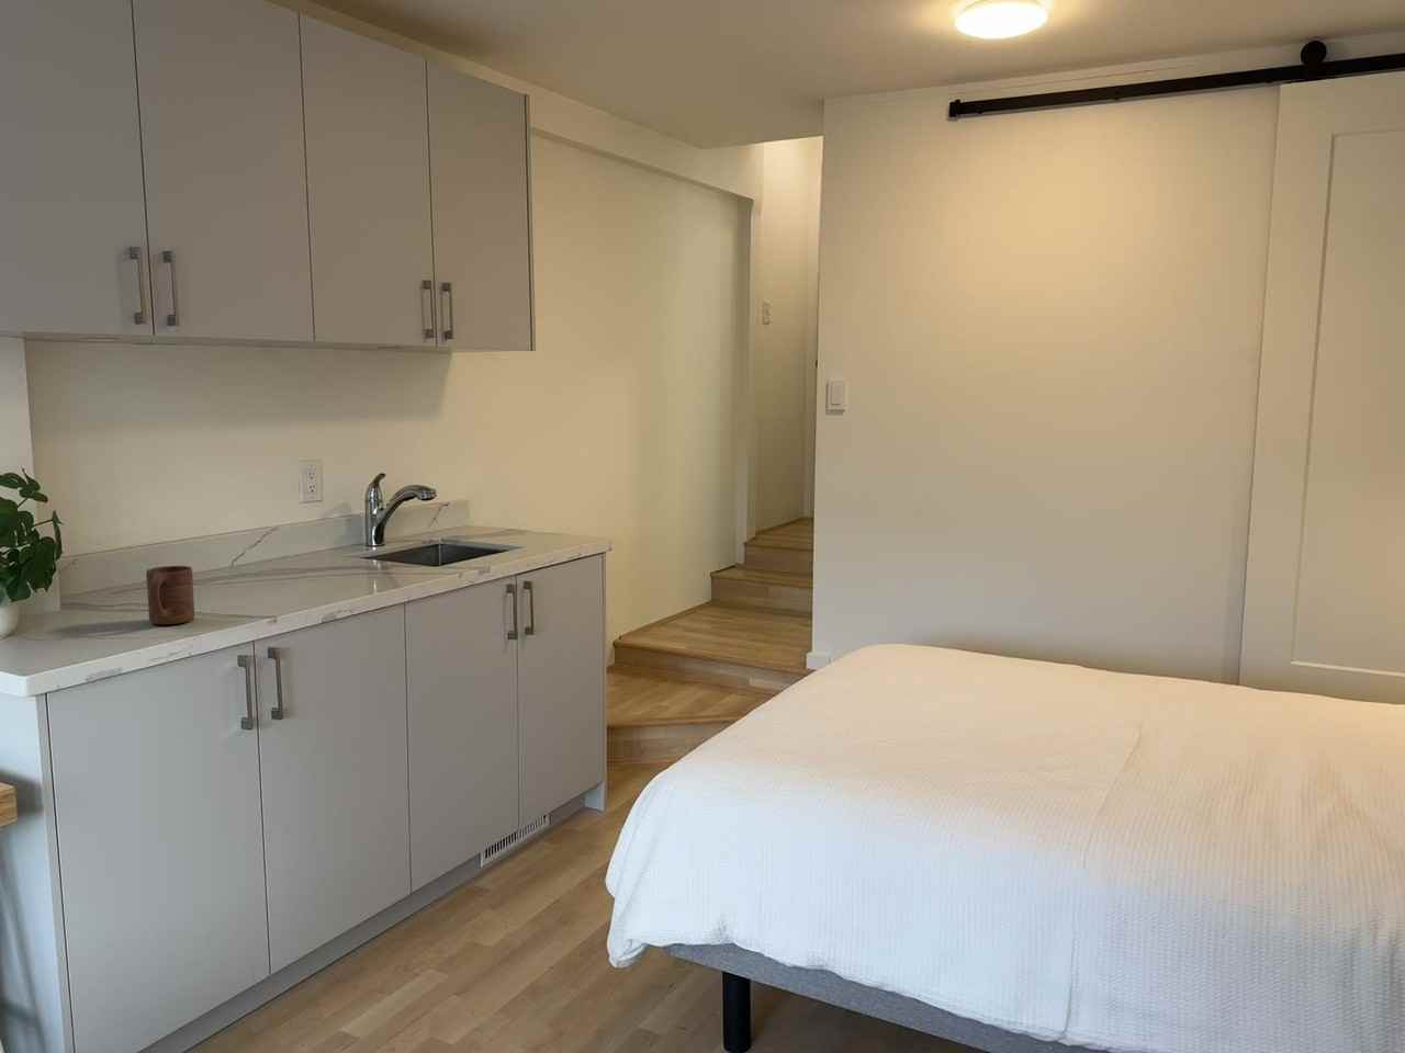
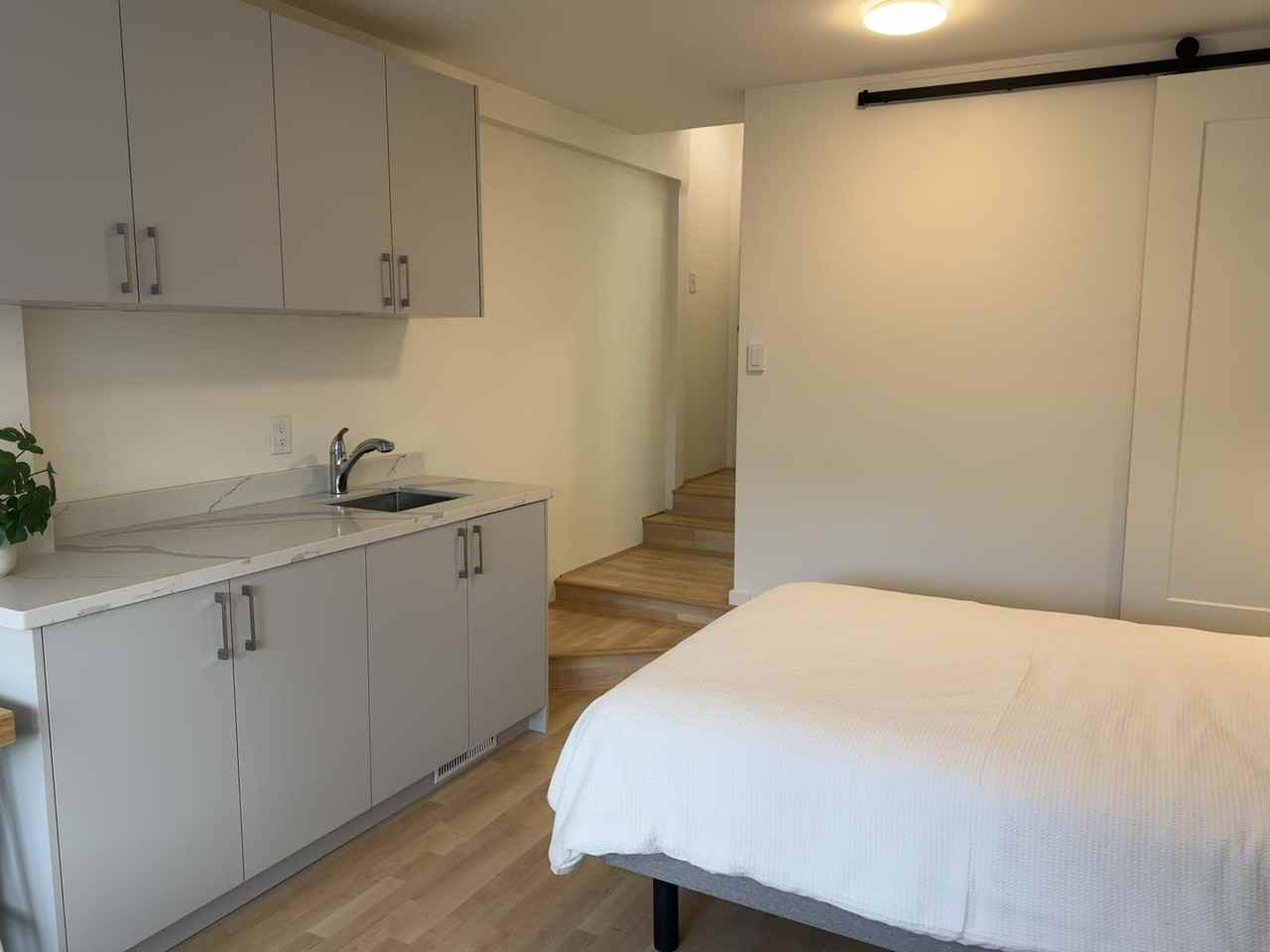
- cup [145,565,196,625]
